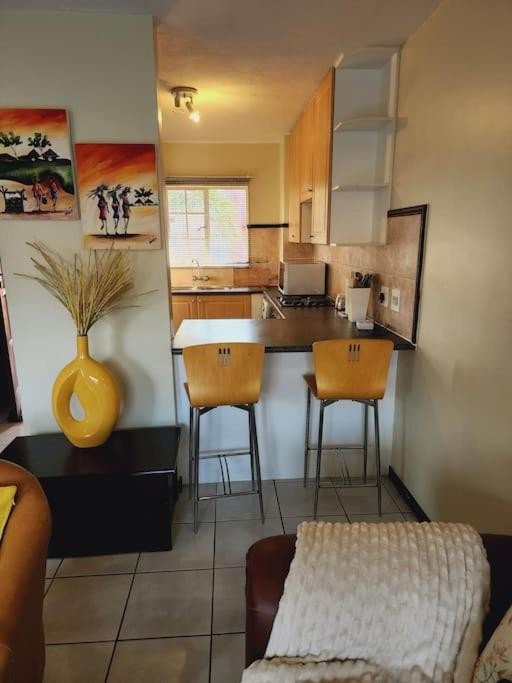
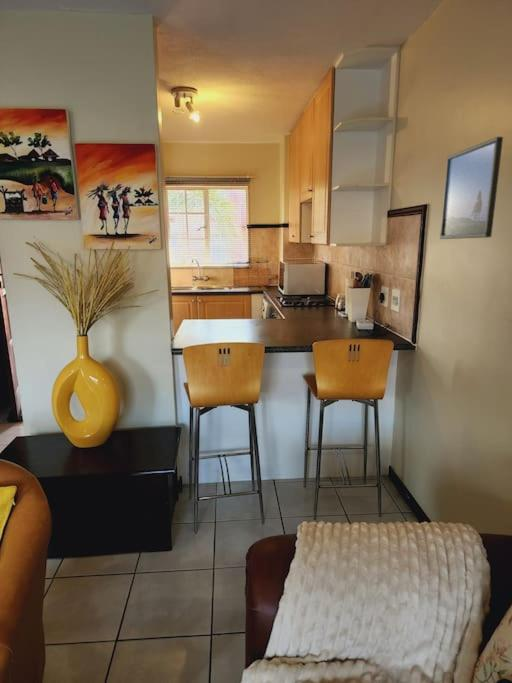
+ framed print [439,136,504,240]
